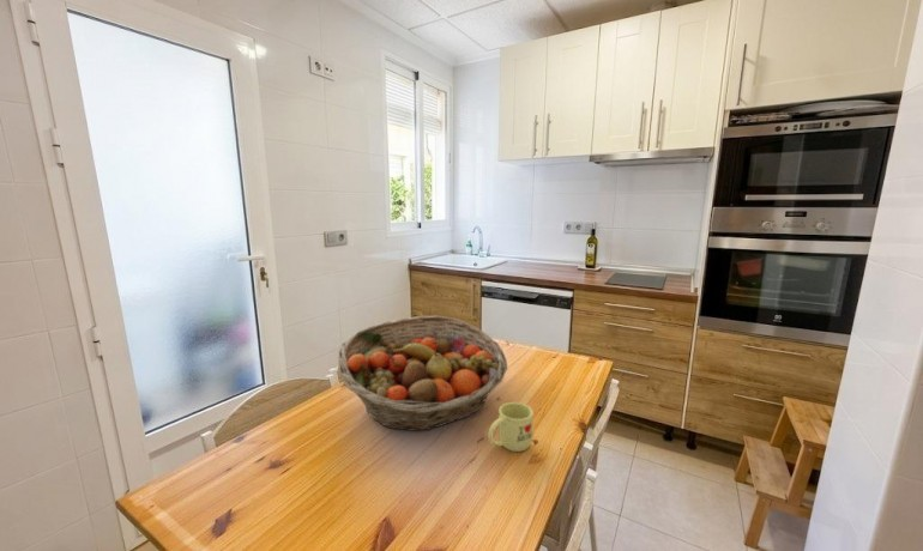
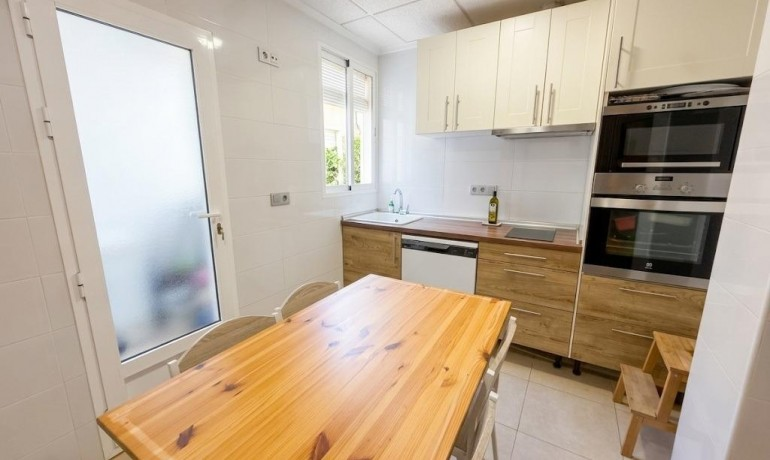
- fruit basket [337,315,508,432]
- mug [487,401,535,453]
